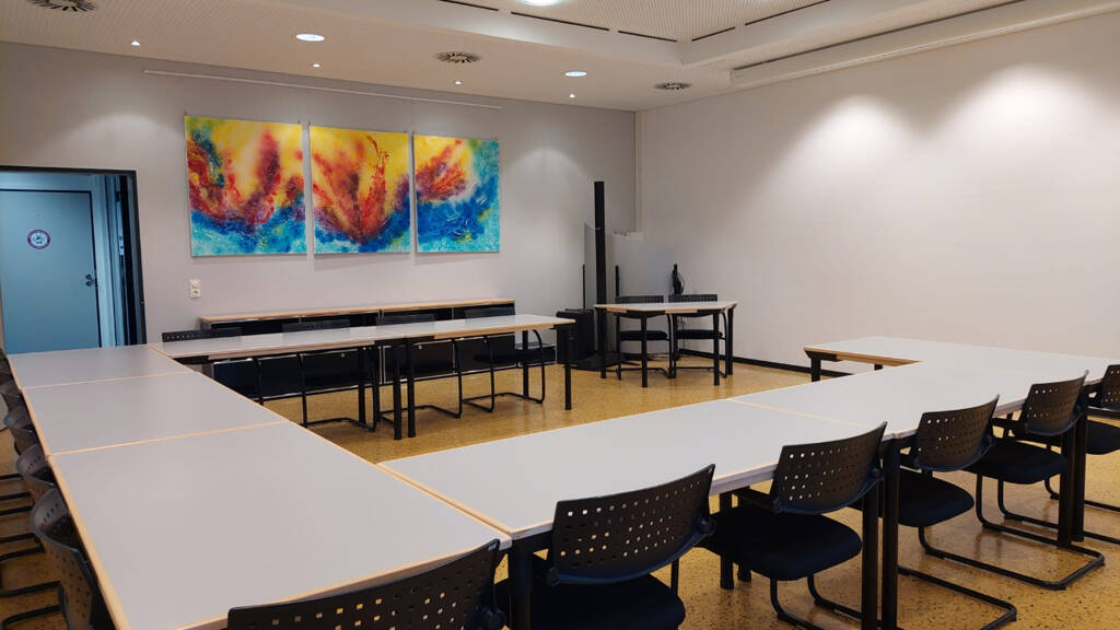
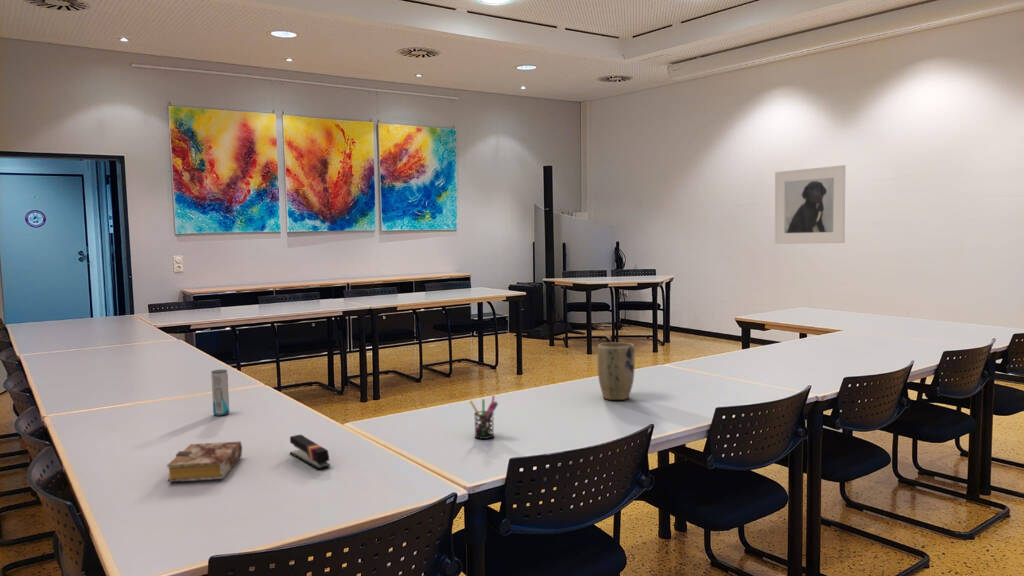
+ pen holder [469,395,499,440]
+ beverage can [210,369,230,416]
+ plant pot [597,341,636,401]
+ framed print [774,164,846,245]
+ book [166,440,243,483]
+ stapler [289,434,331,470]
